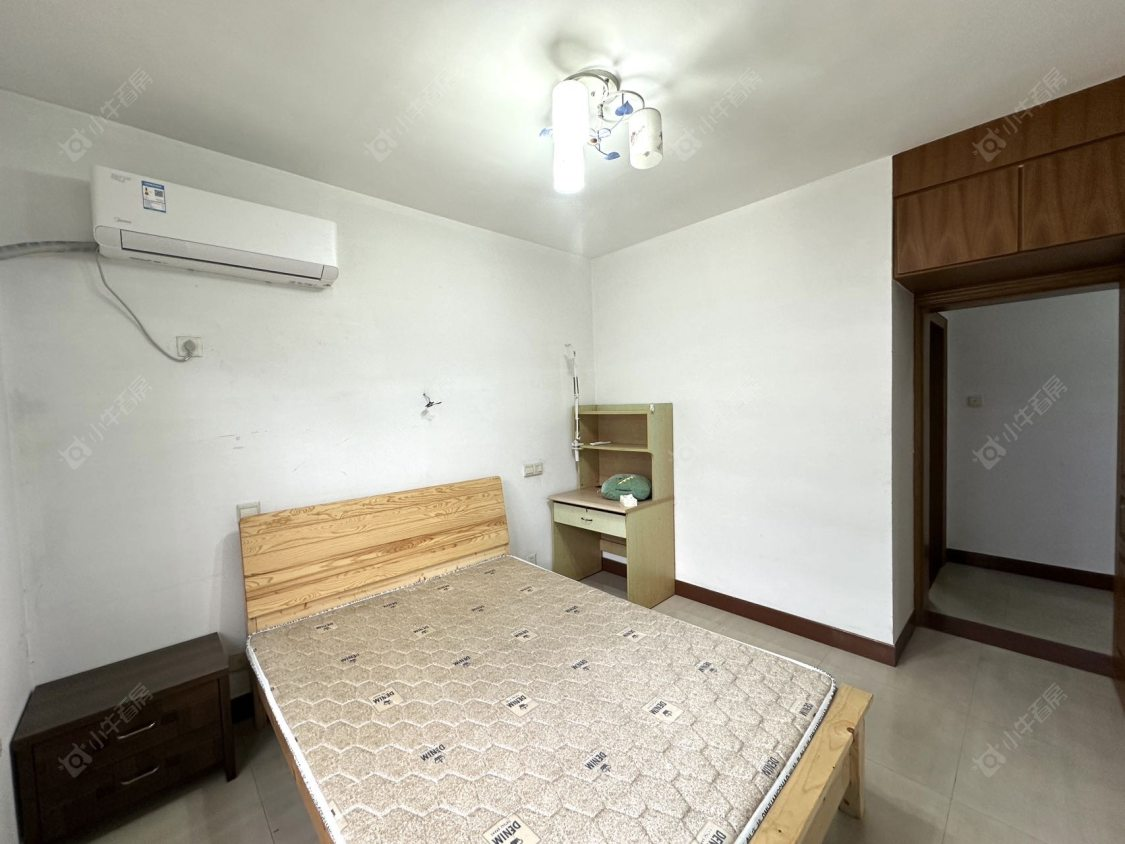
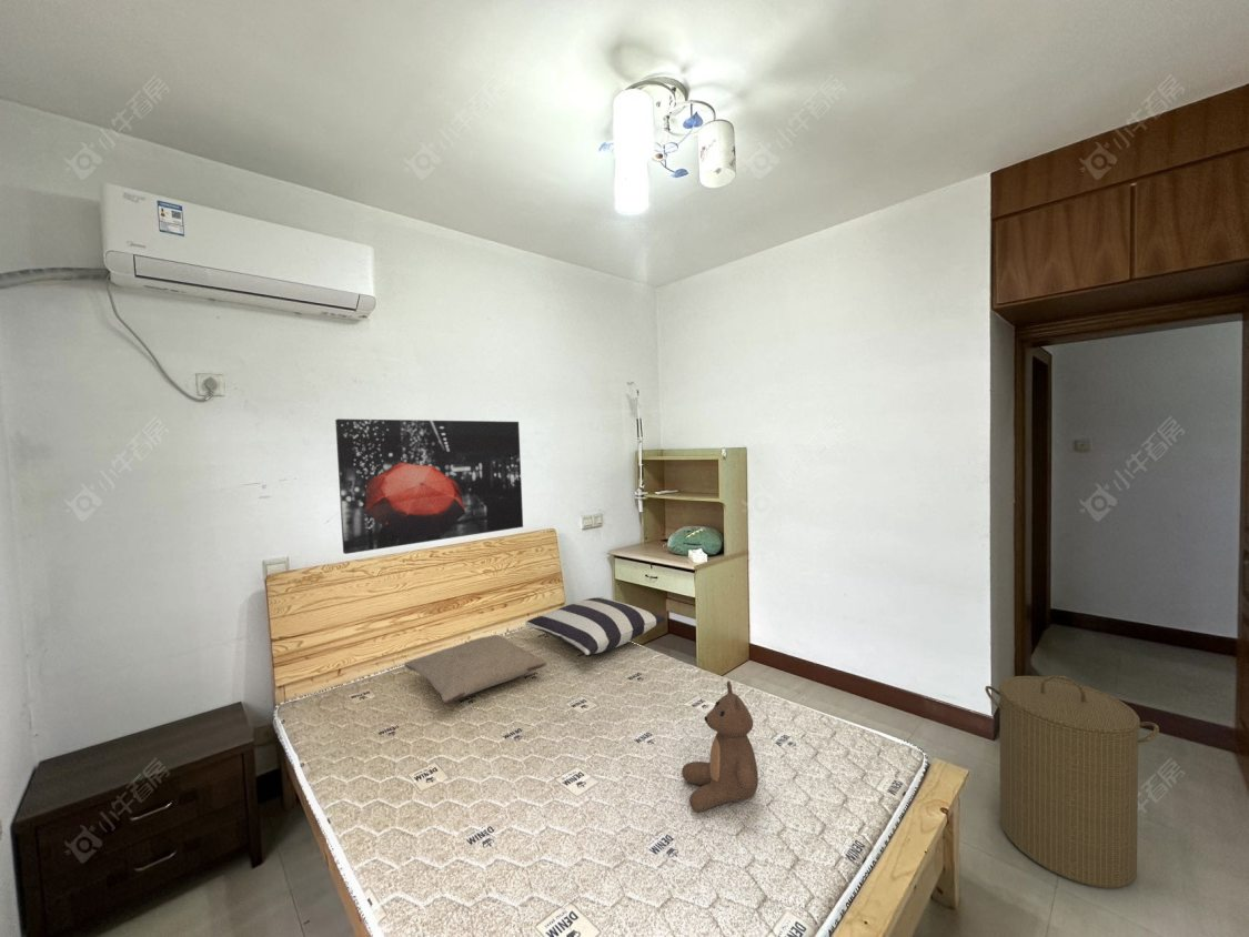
+ teddy bear [681,679,759,813]
+ laundry hamper [984,674,1160,889]
+ pillow [403,634,547,705]
+ wall art [334,417,524,555]
+ pillow [524,596,666,656]
